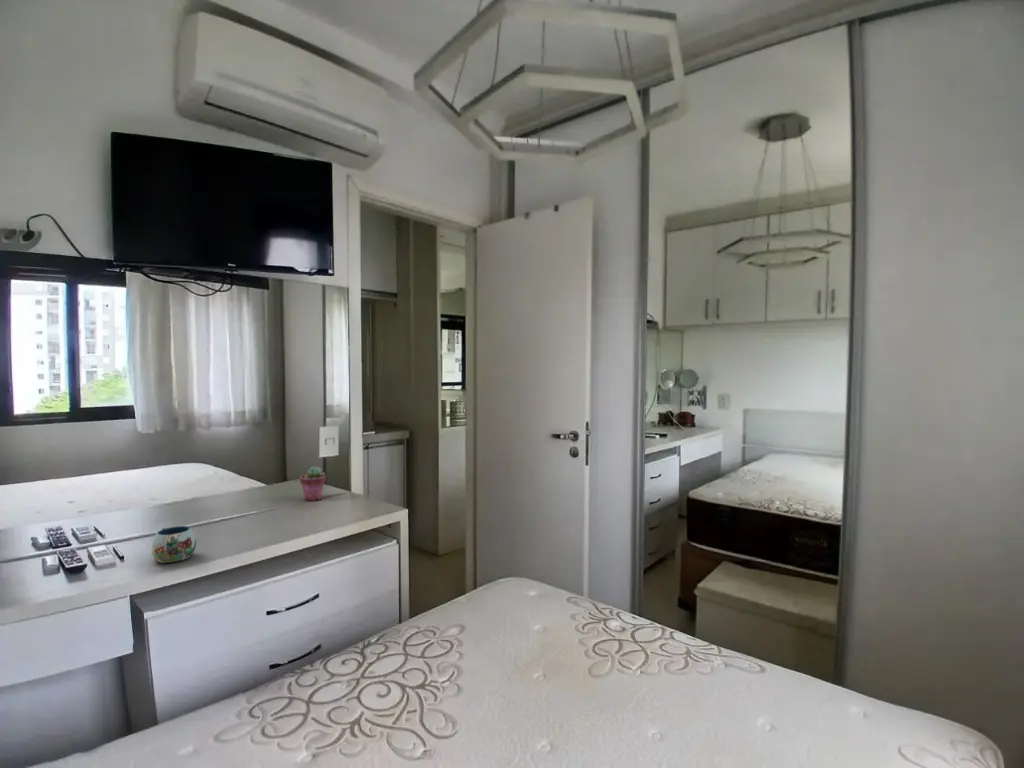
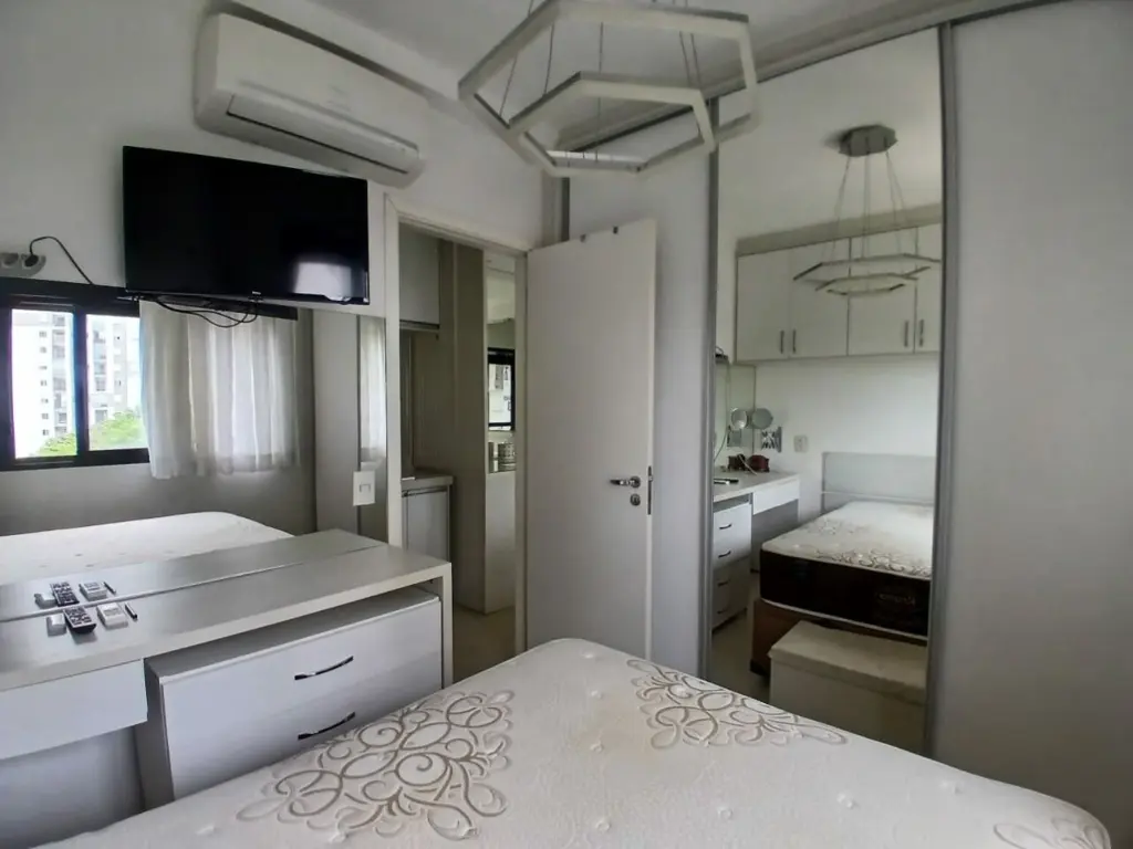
- potted succulent [299,465,327,501]
- mug [150,525,197,564]
